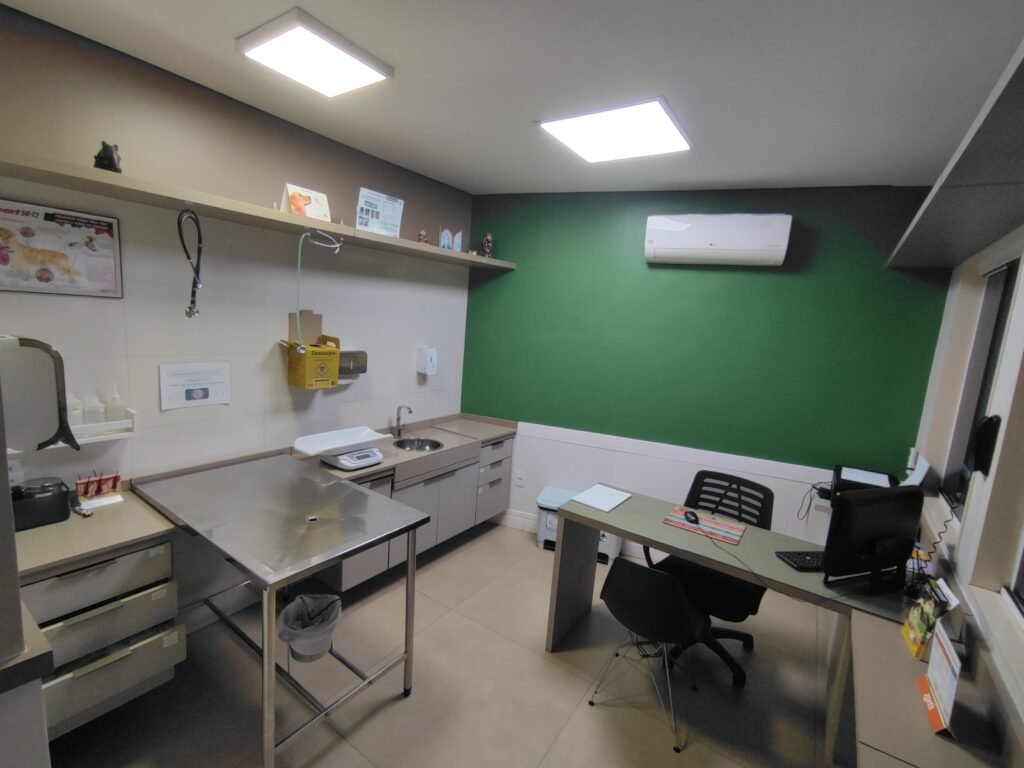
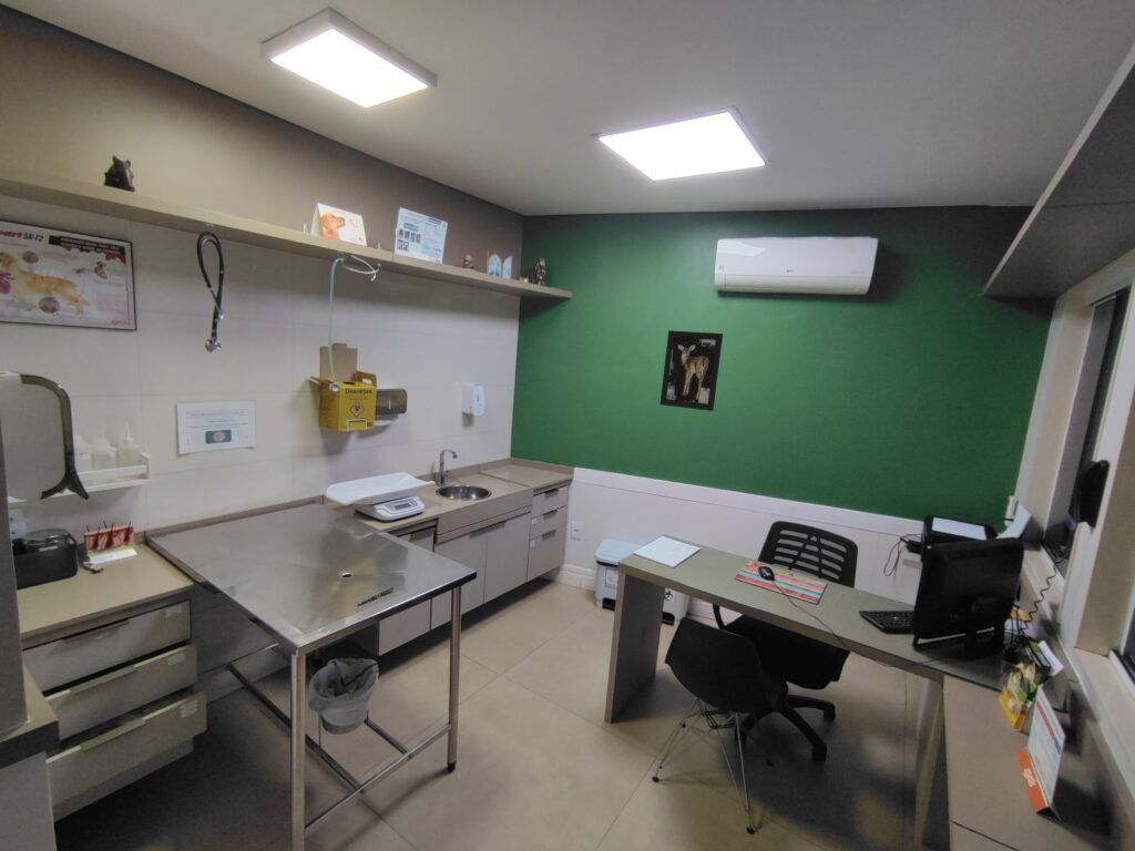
+ wall art [659,329,724,412]
+ pen [356,586,396,606]
